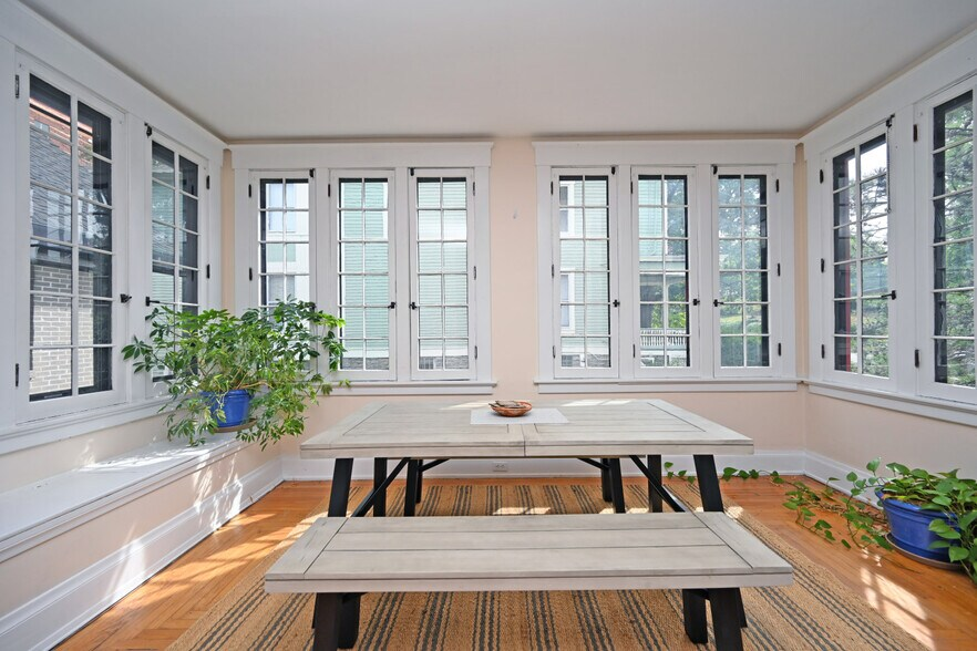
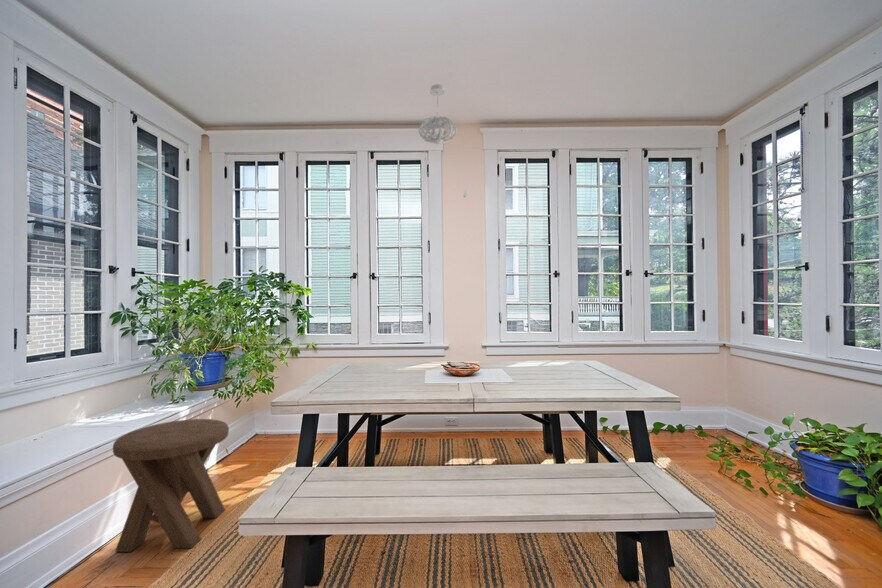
+ music stool [112,418,230,553]
+ pendant light [418,83,458,145]
